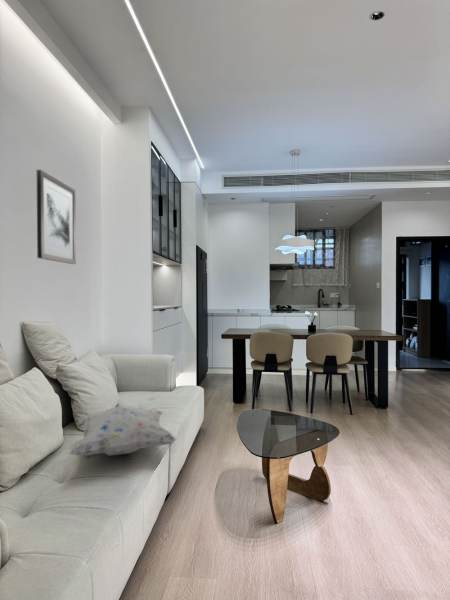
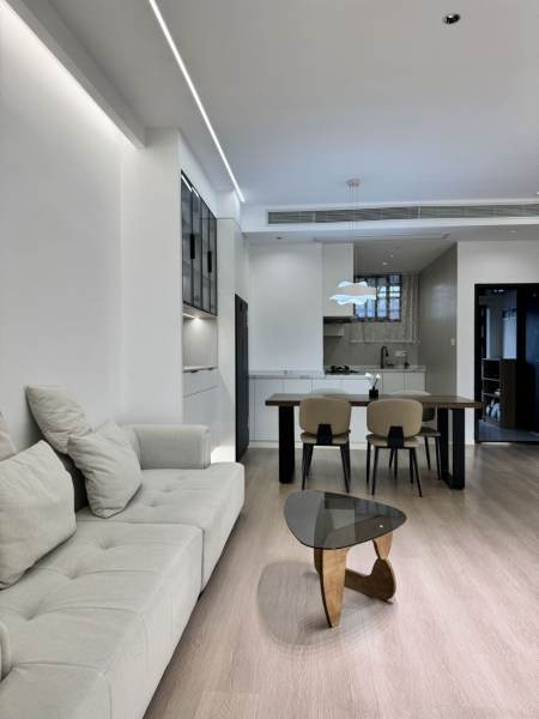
- decorative pillow [69,405,177,456]
- wall art [36,169,77,265]
